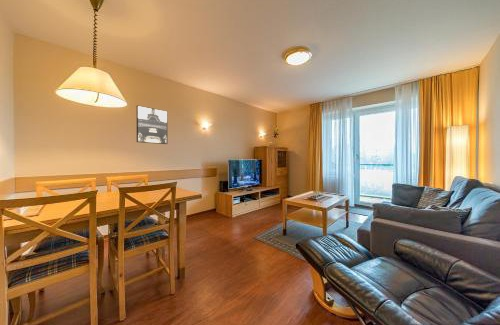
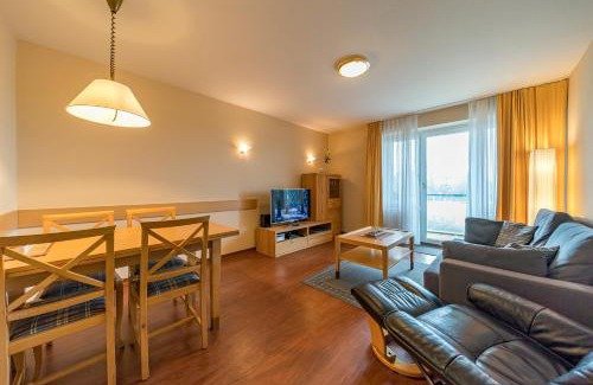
- wall art [135,105,168,145]
